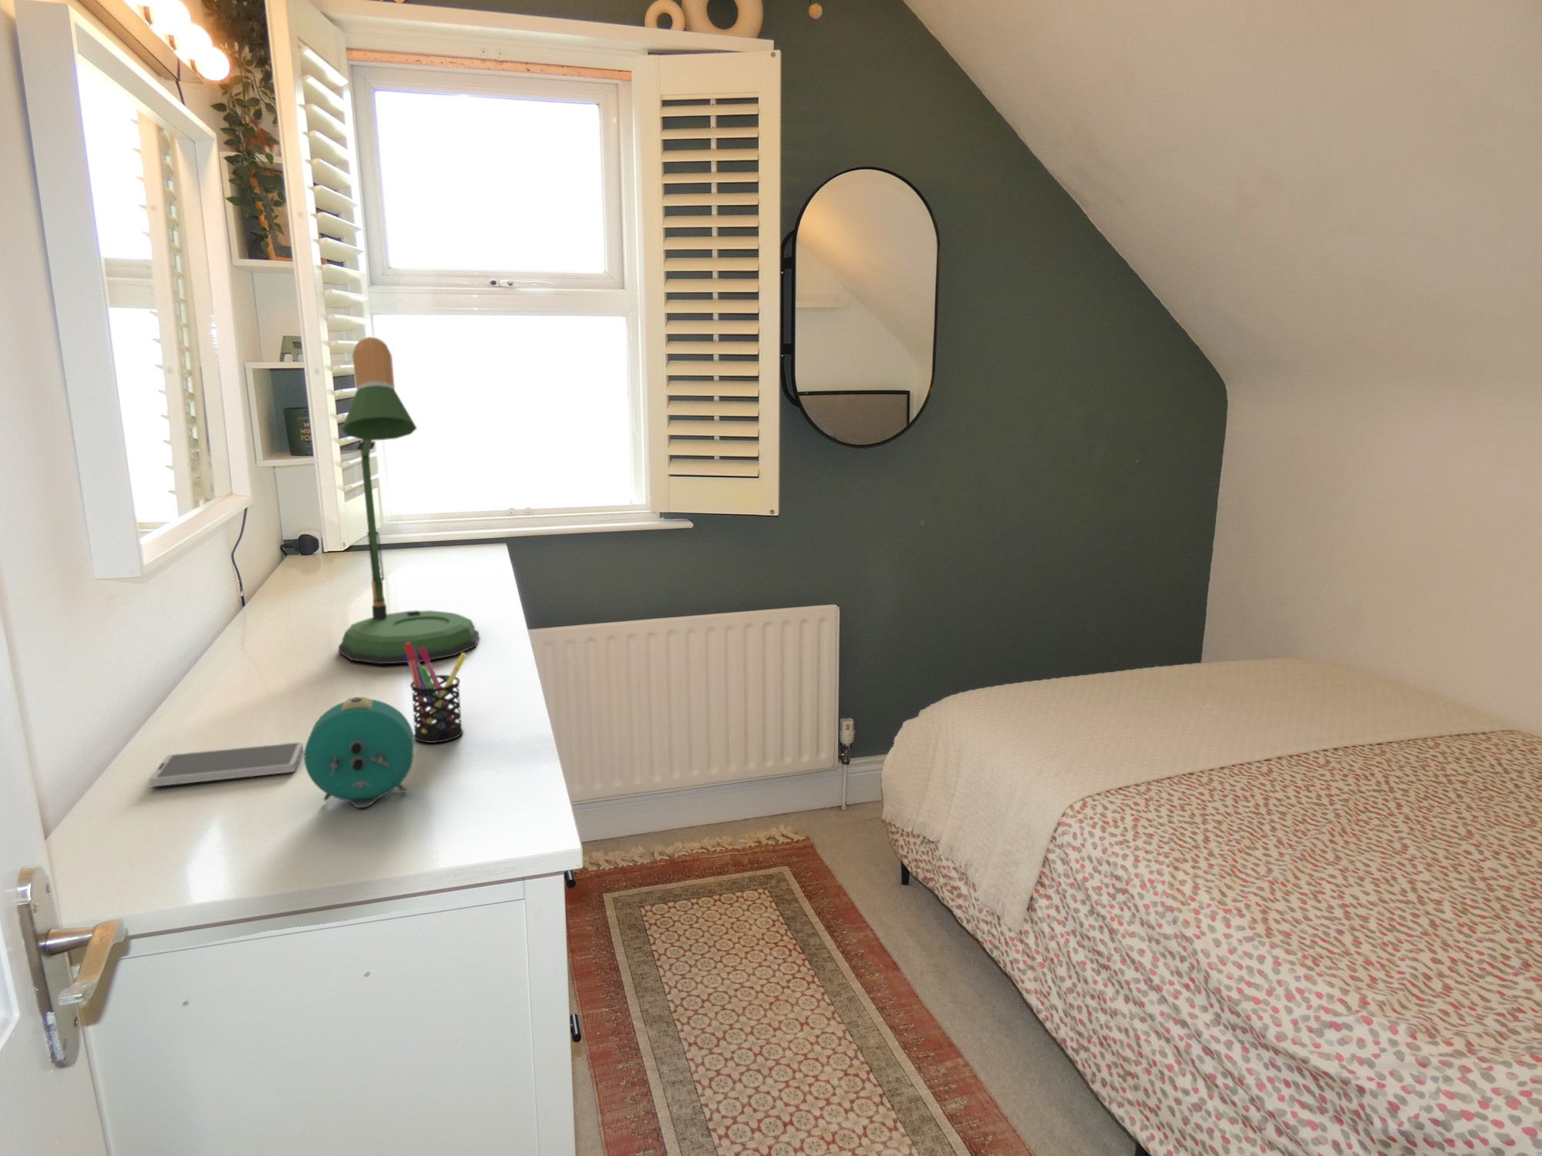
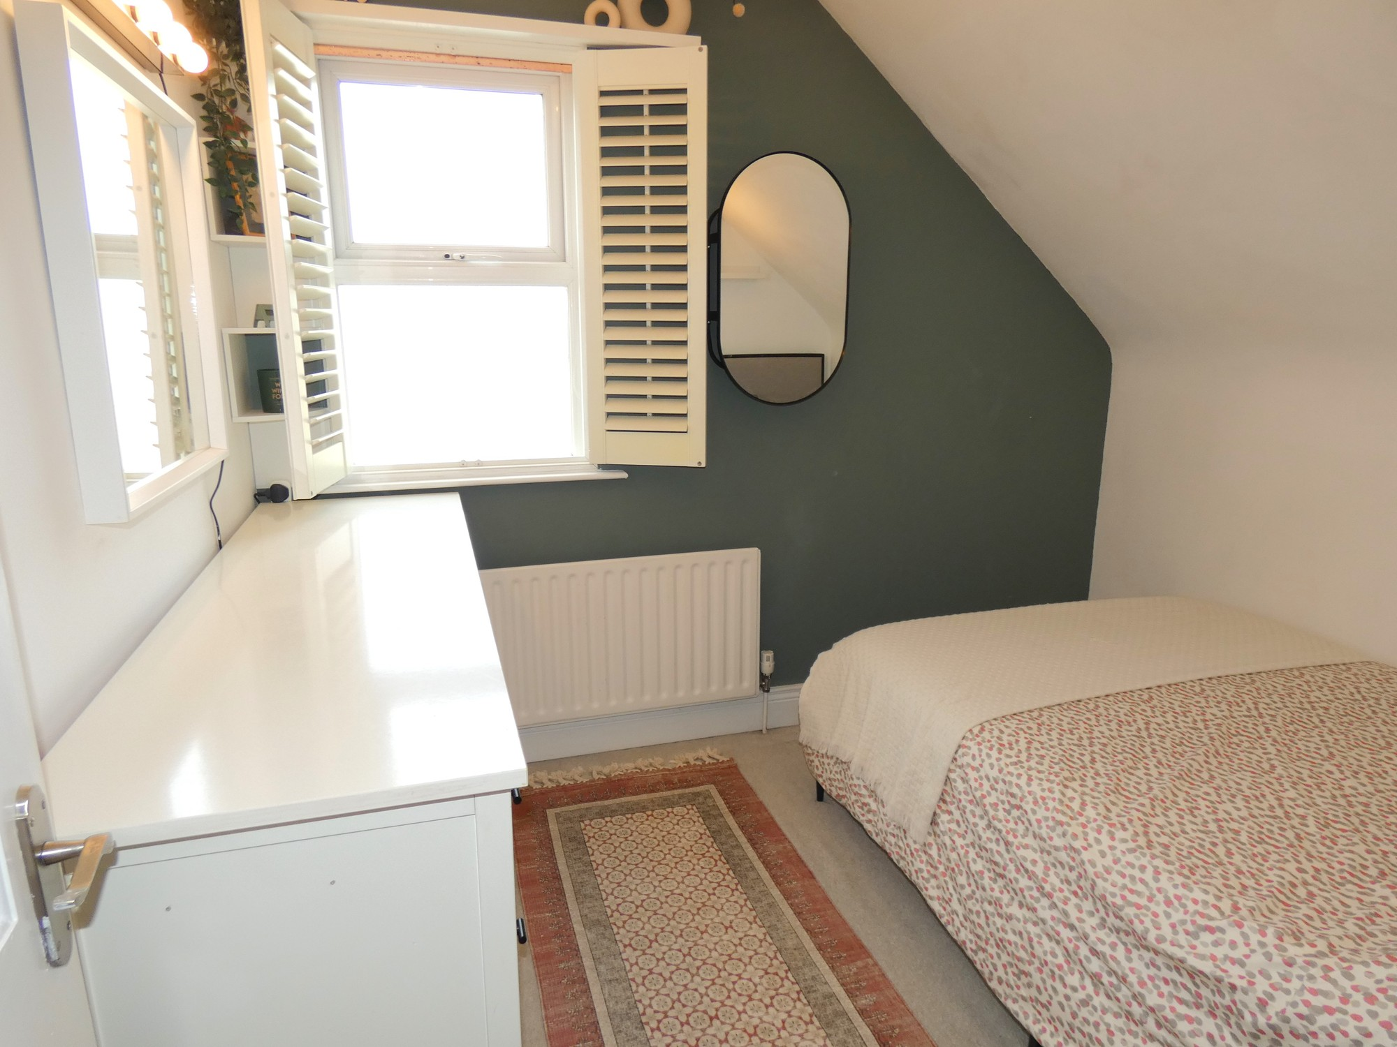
- smartphone [149,742,304,788]
- desk lamp [338,336,480,665]
- pen holder [403,642,467,743]
- alarm clock [304,696,415,809]
